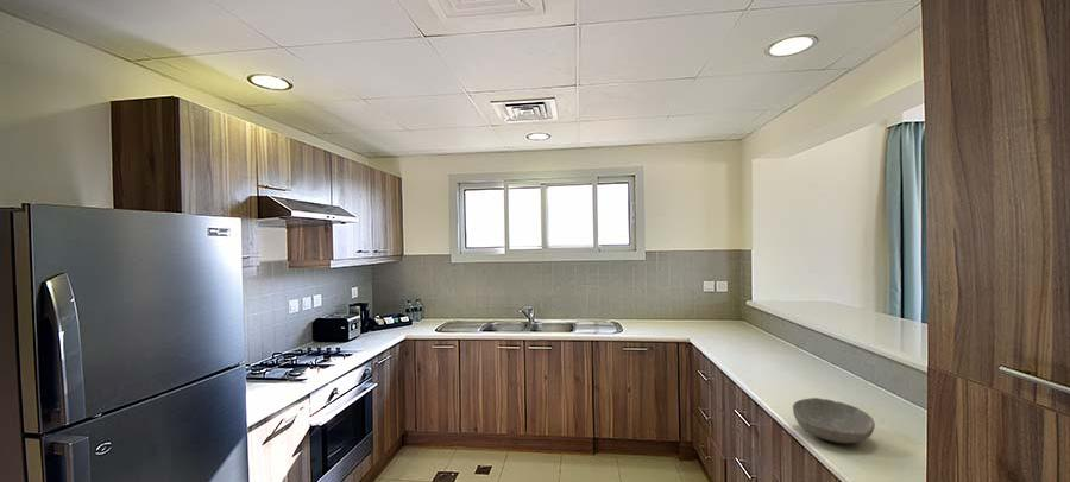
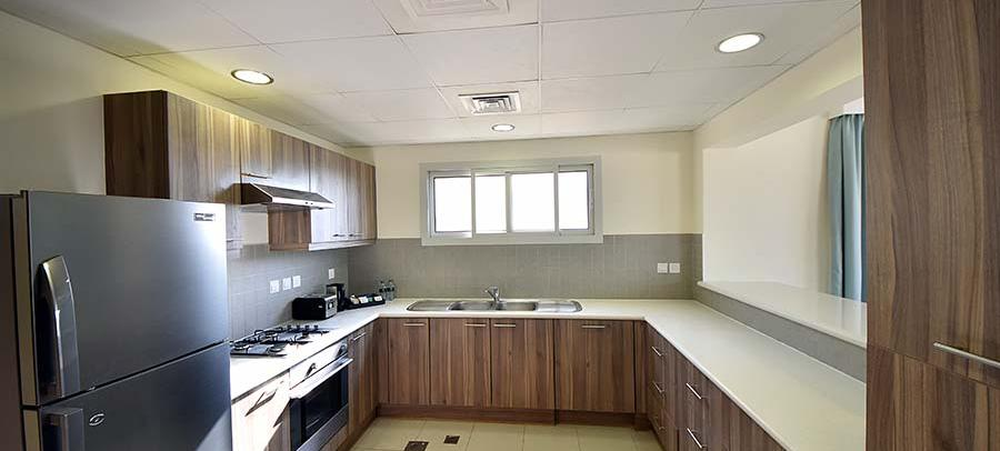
- bowl [792,397,876,444]
